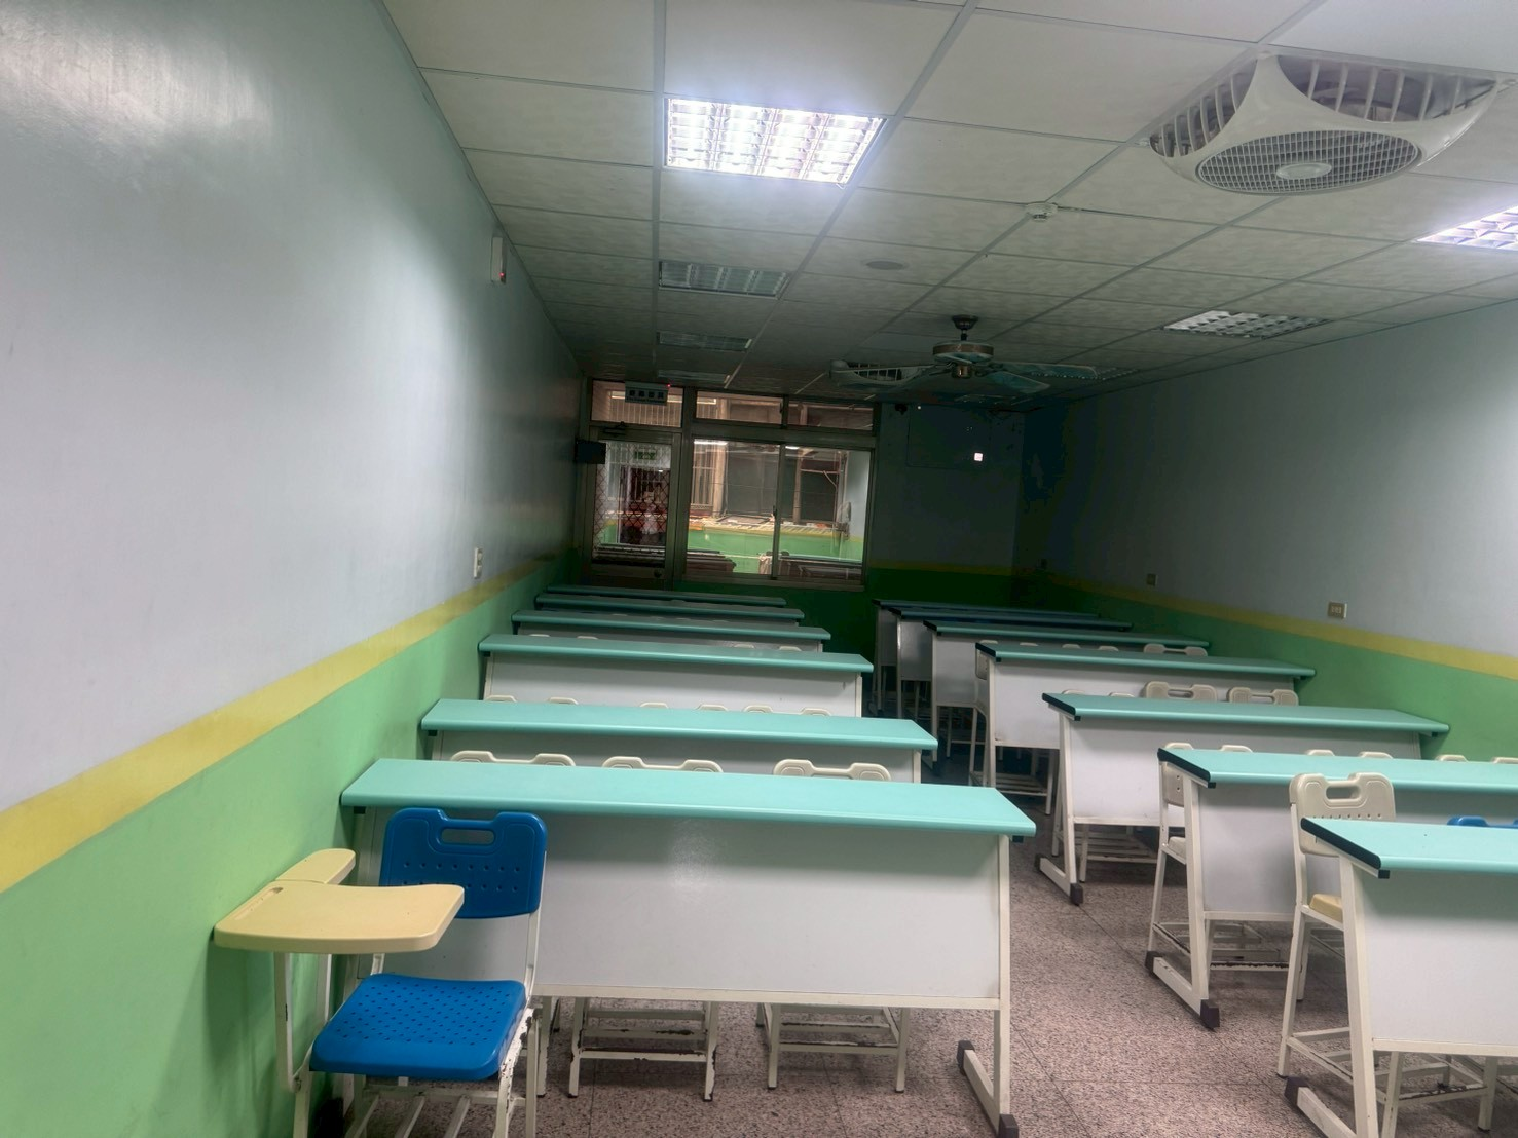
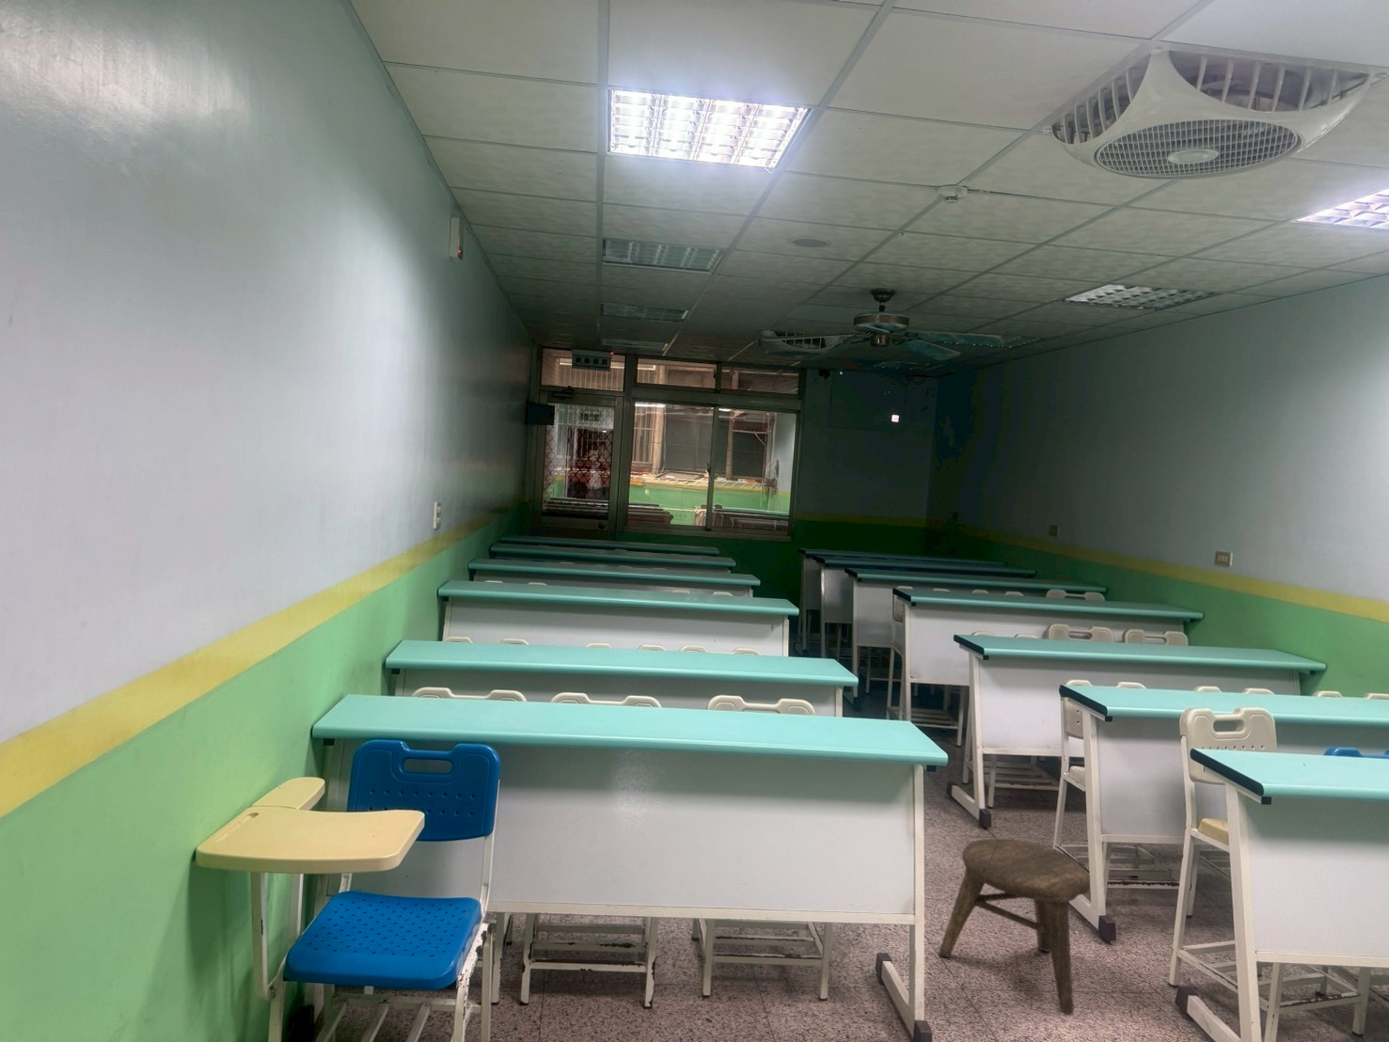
+ stool [938,838,1091,1016]
